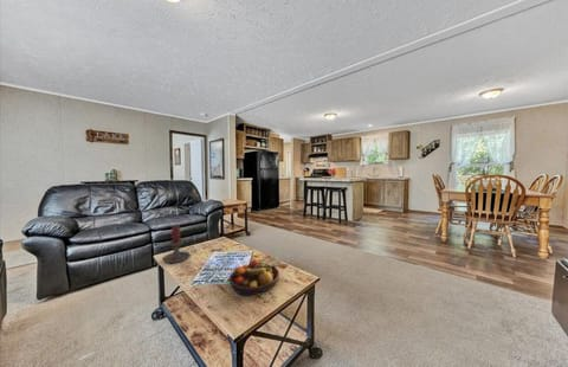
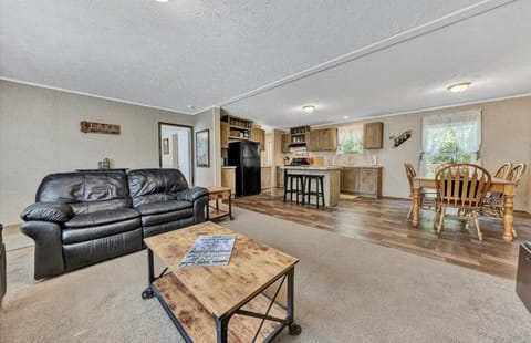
- fruit bowl [228,256,280,297]
- candle holder [162,225,196,264]
